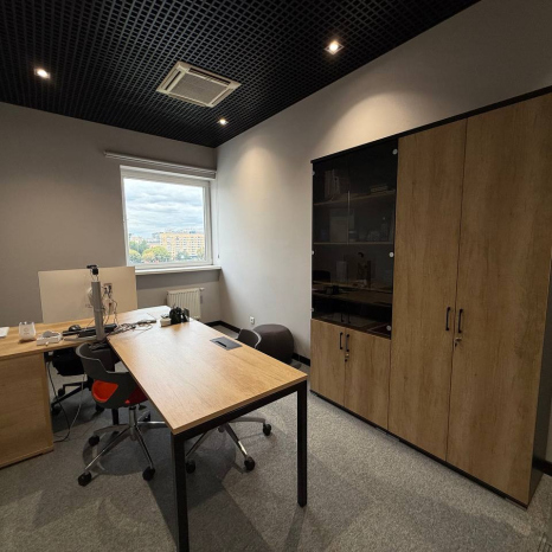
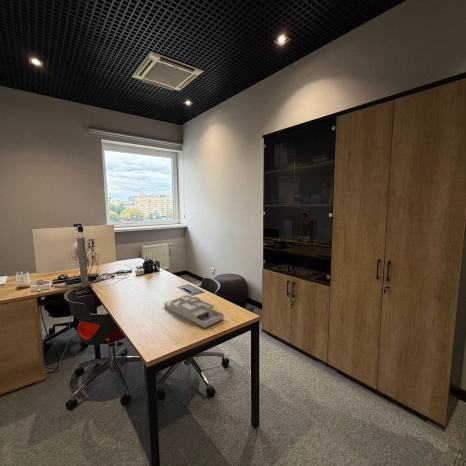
+ desk organizer [163,294,225,329]
